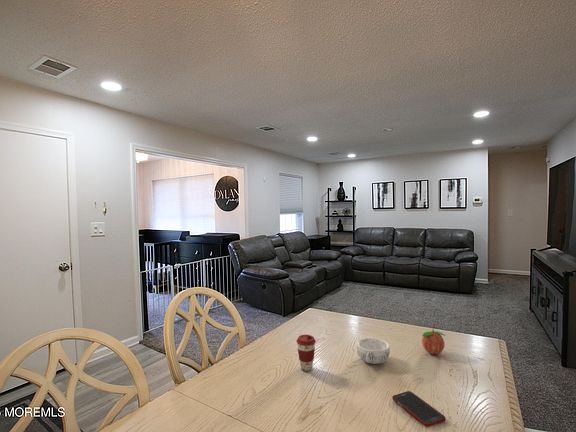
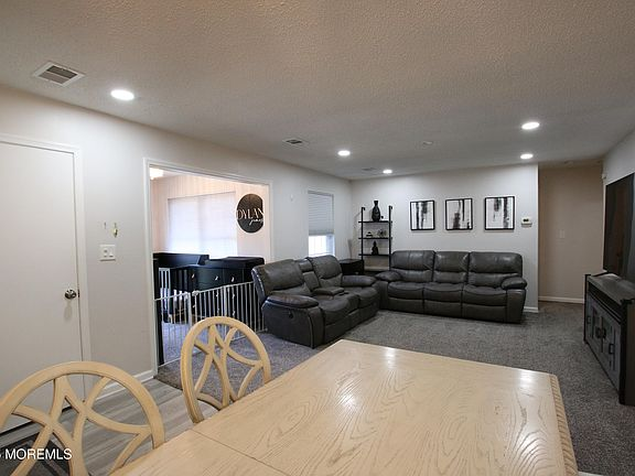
- fruit [421,328,446,355]
- cell phone [391,390,447,428]
- coffee cup [295,334,317,372]
- decorative bowl [356,337,391,365]
